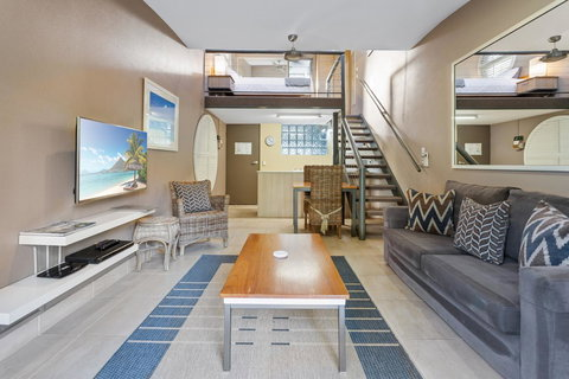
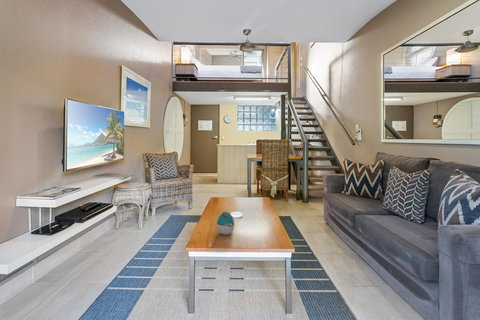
+ decorative egg [216,211,235,236]
